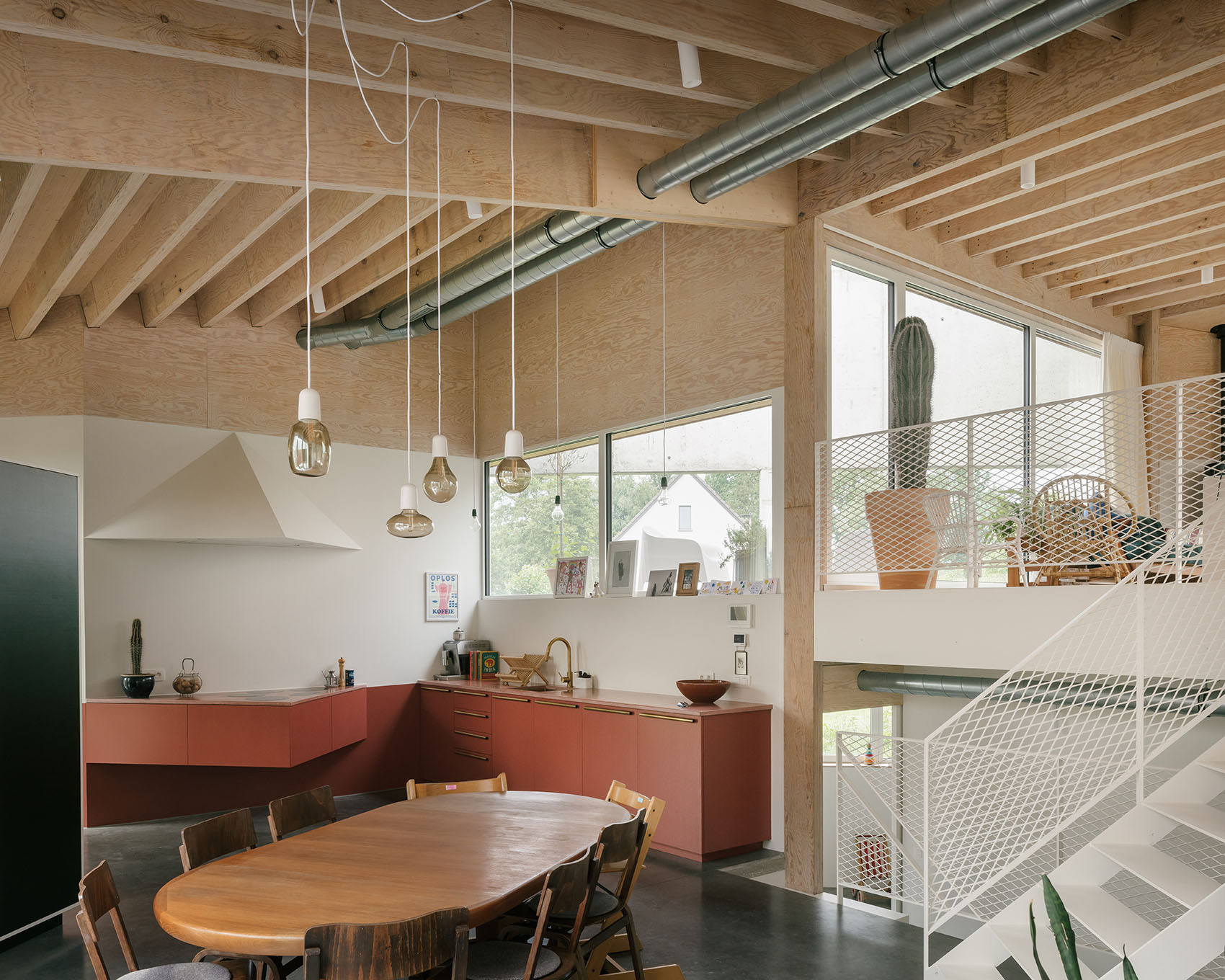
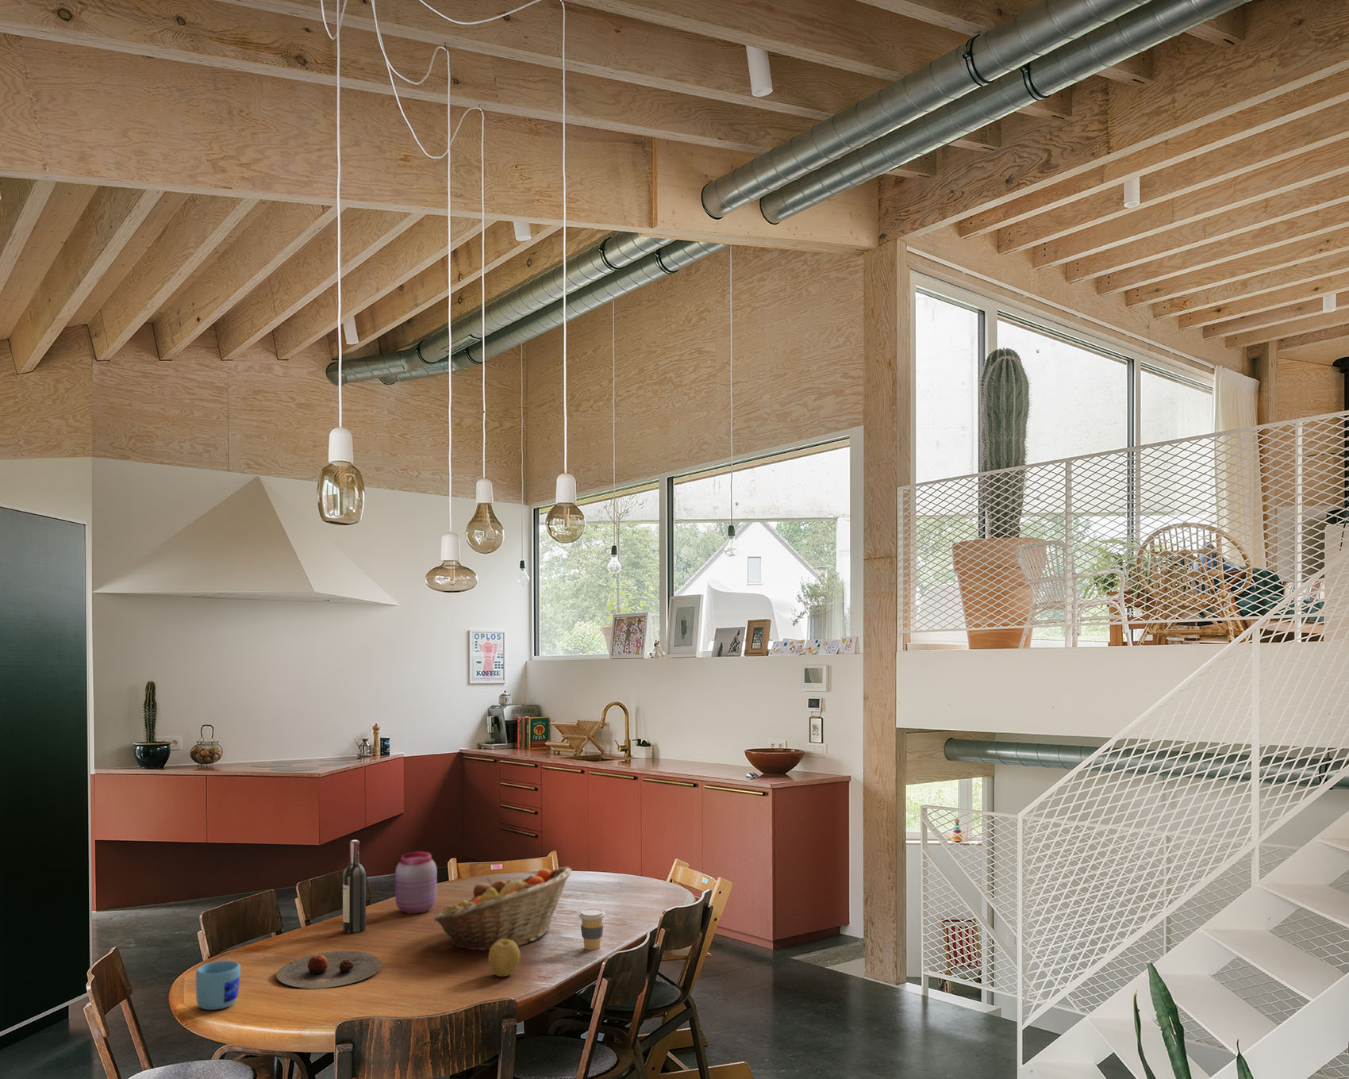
+ jar [394,850,438,915]
+ plate [275,950,382,990]
+ fruit basket [433,867,573,950]
+ coffee cup [578,907,607,950]
+ wine bottle [342,839,367,934]
+ mug [195,960,241,1011]
+ fruit [488,939,521,978]
